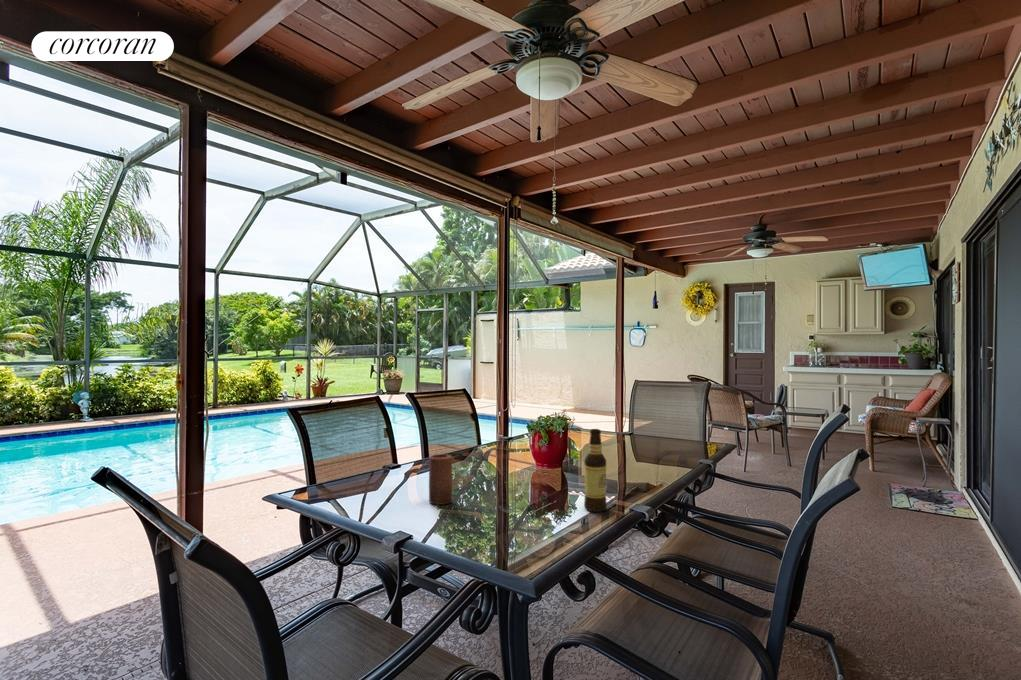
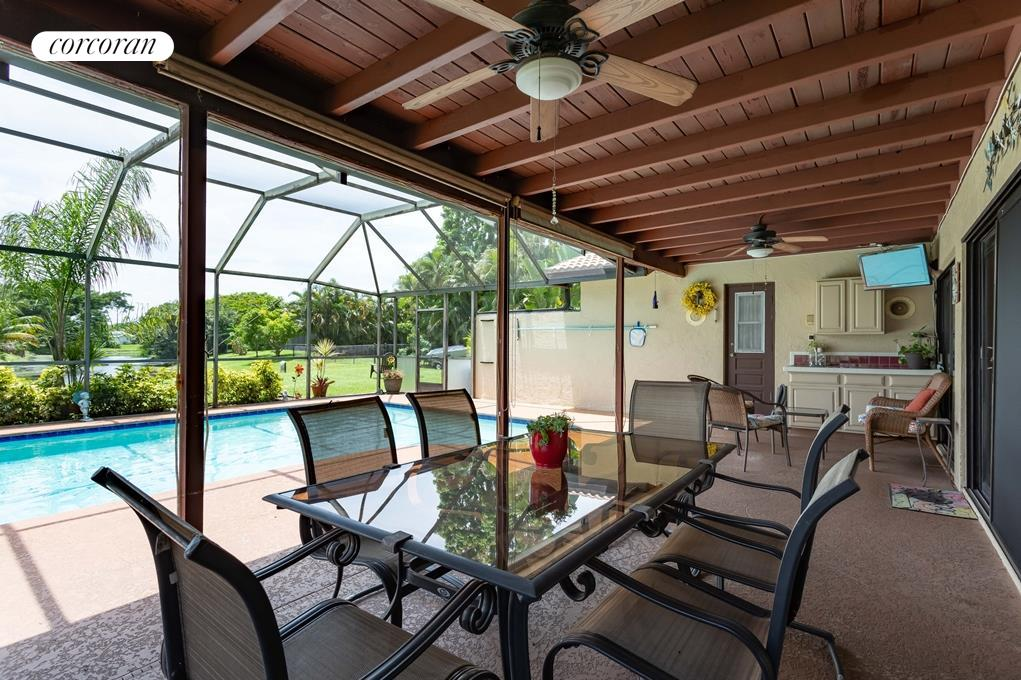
- bottle [583,428,608,513]
- candle [428,453,453,506]
